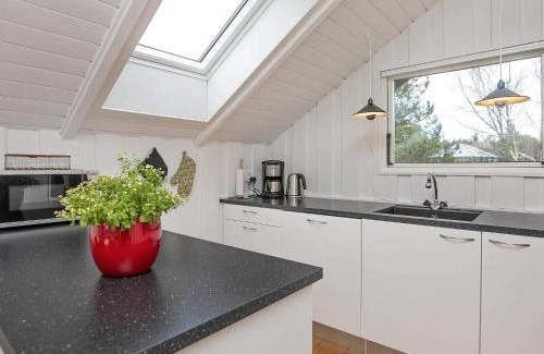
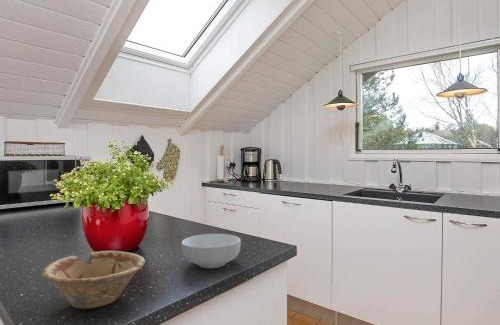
+ cereal bowl [181,233,242,269]
+ dish [41,250,146,310]
